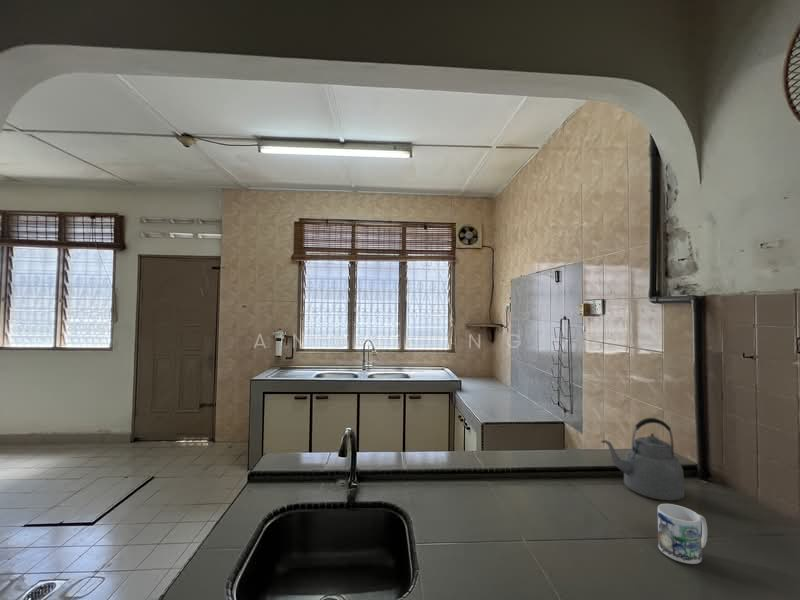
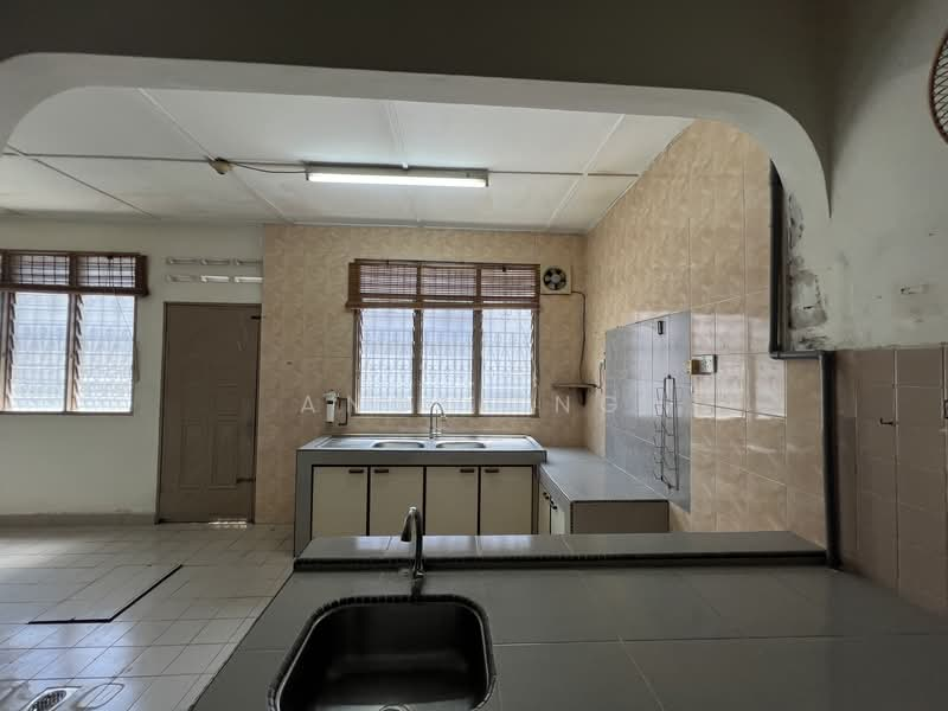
- mug [657,503,708,565]
- kettle [600,417,685,502]
